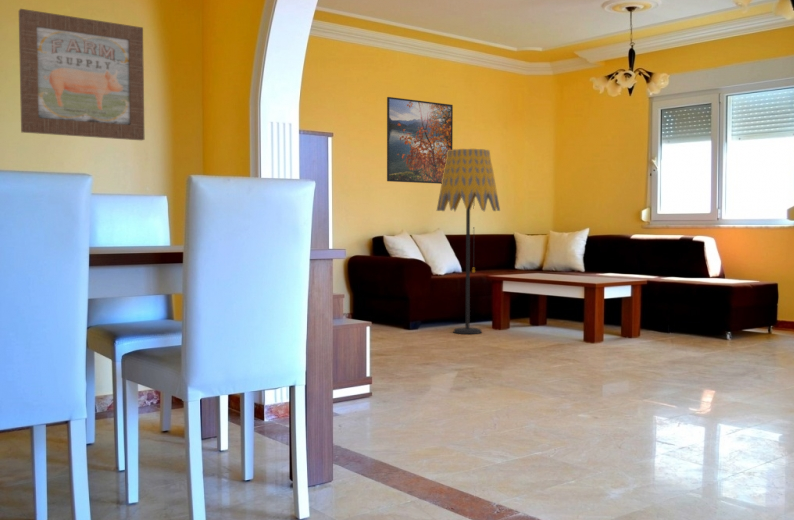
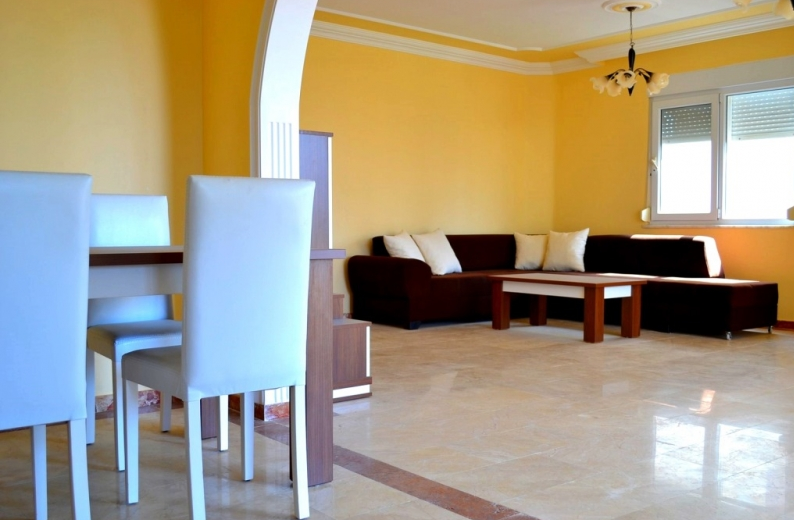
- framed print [386,96,454,185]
- wall art [18,8,145,141]
- floor lamp [436,148,501,335]
